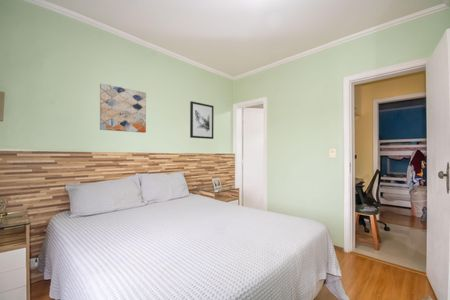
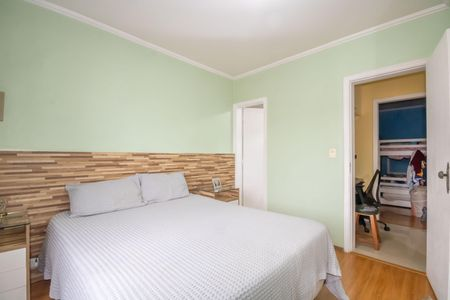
- wall art [189,100,215,140]
- wall art [99,82,147,134]
